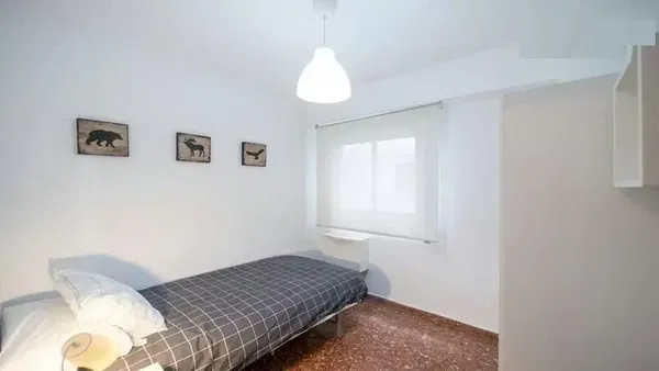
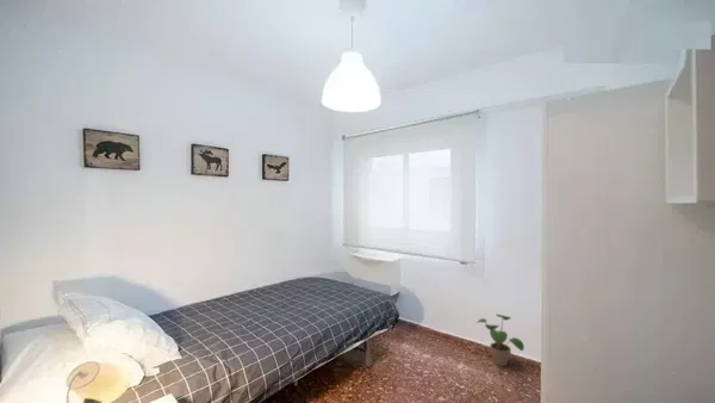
+ potted plant [474,312,526,367]
